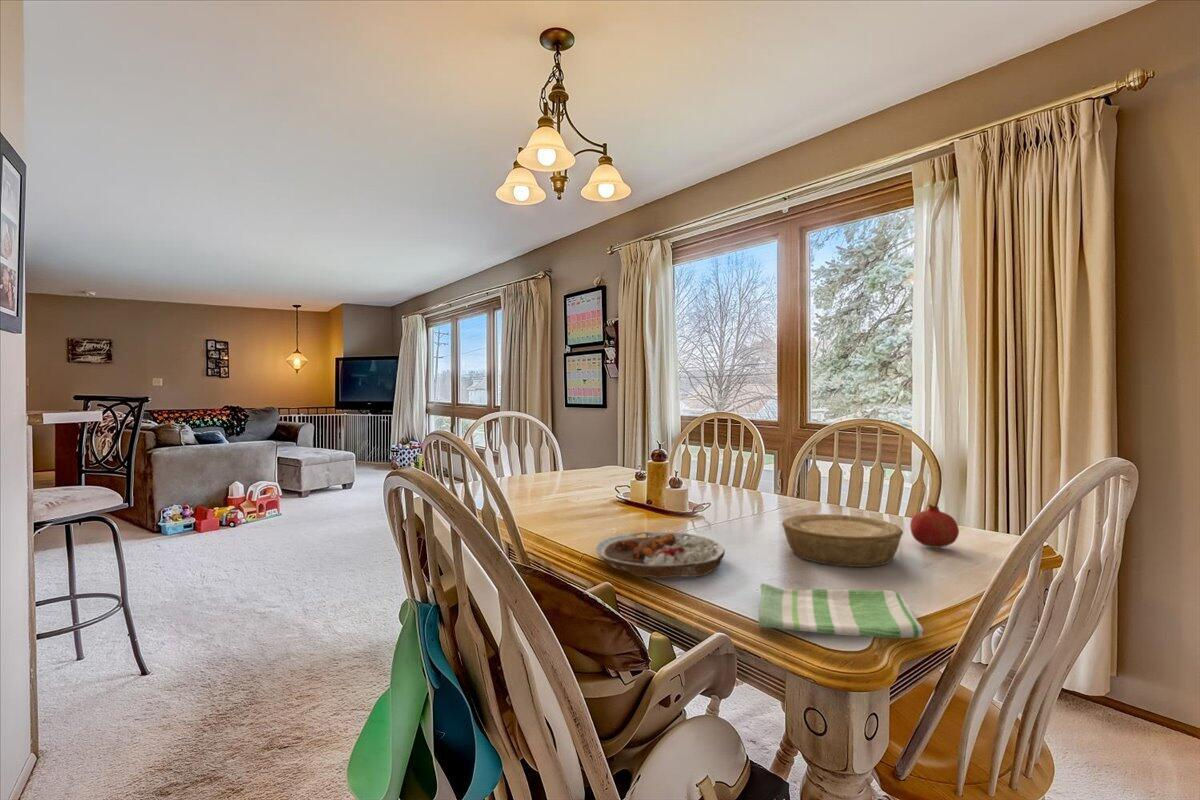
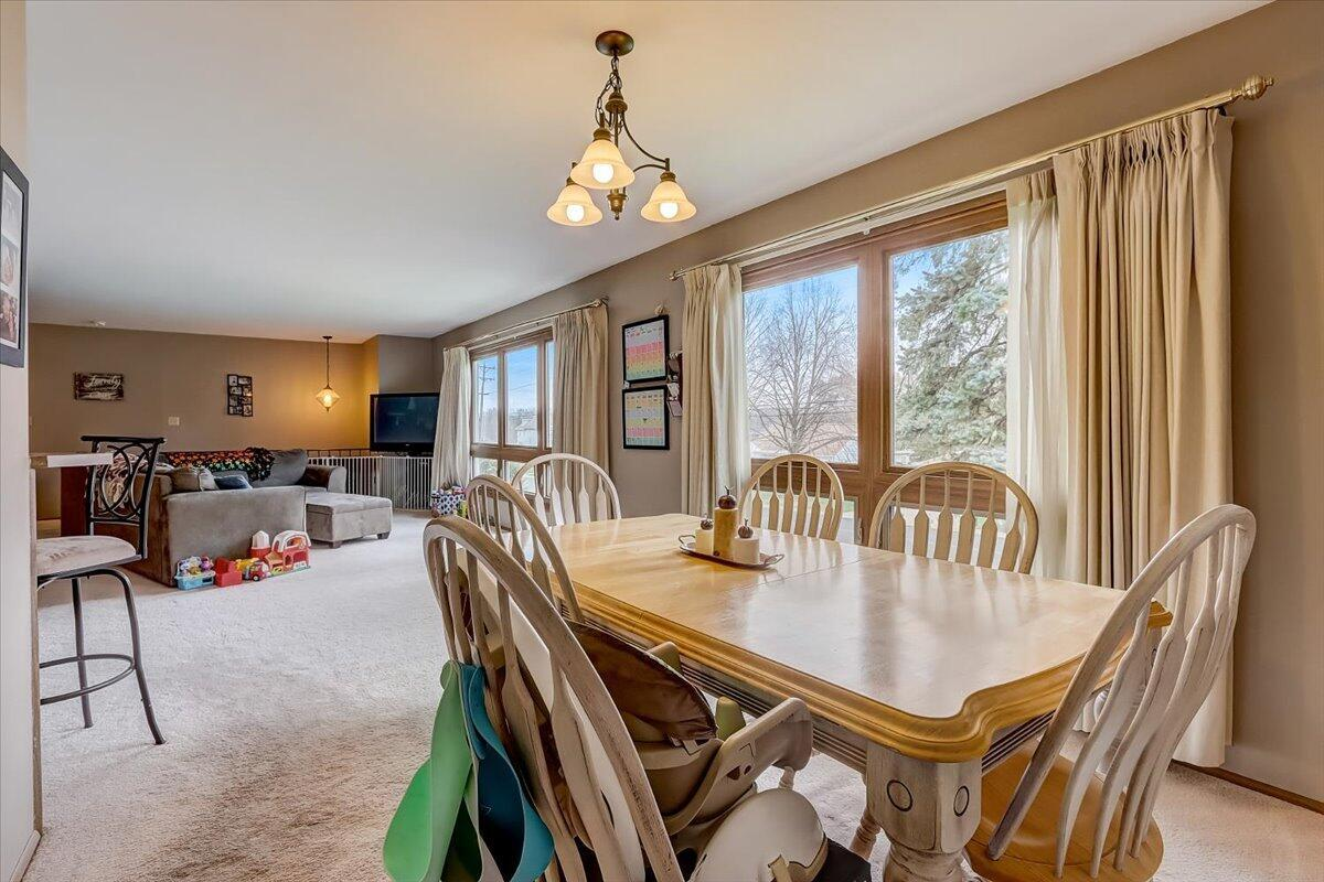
- plate [595,531,726,580]
- bowl [781,513,904,568]
- dish towel [757,582,924,639]
- fruit [909,502,960,548]
